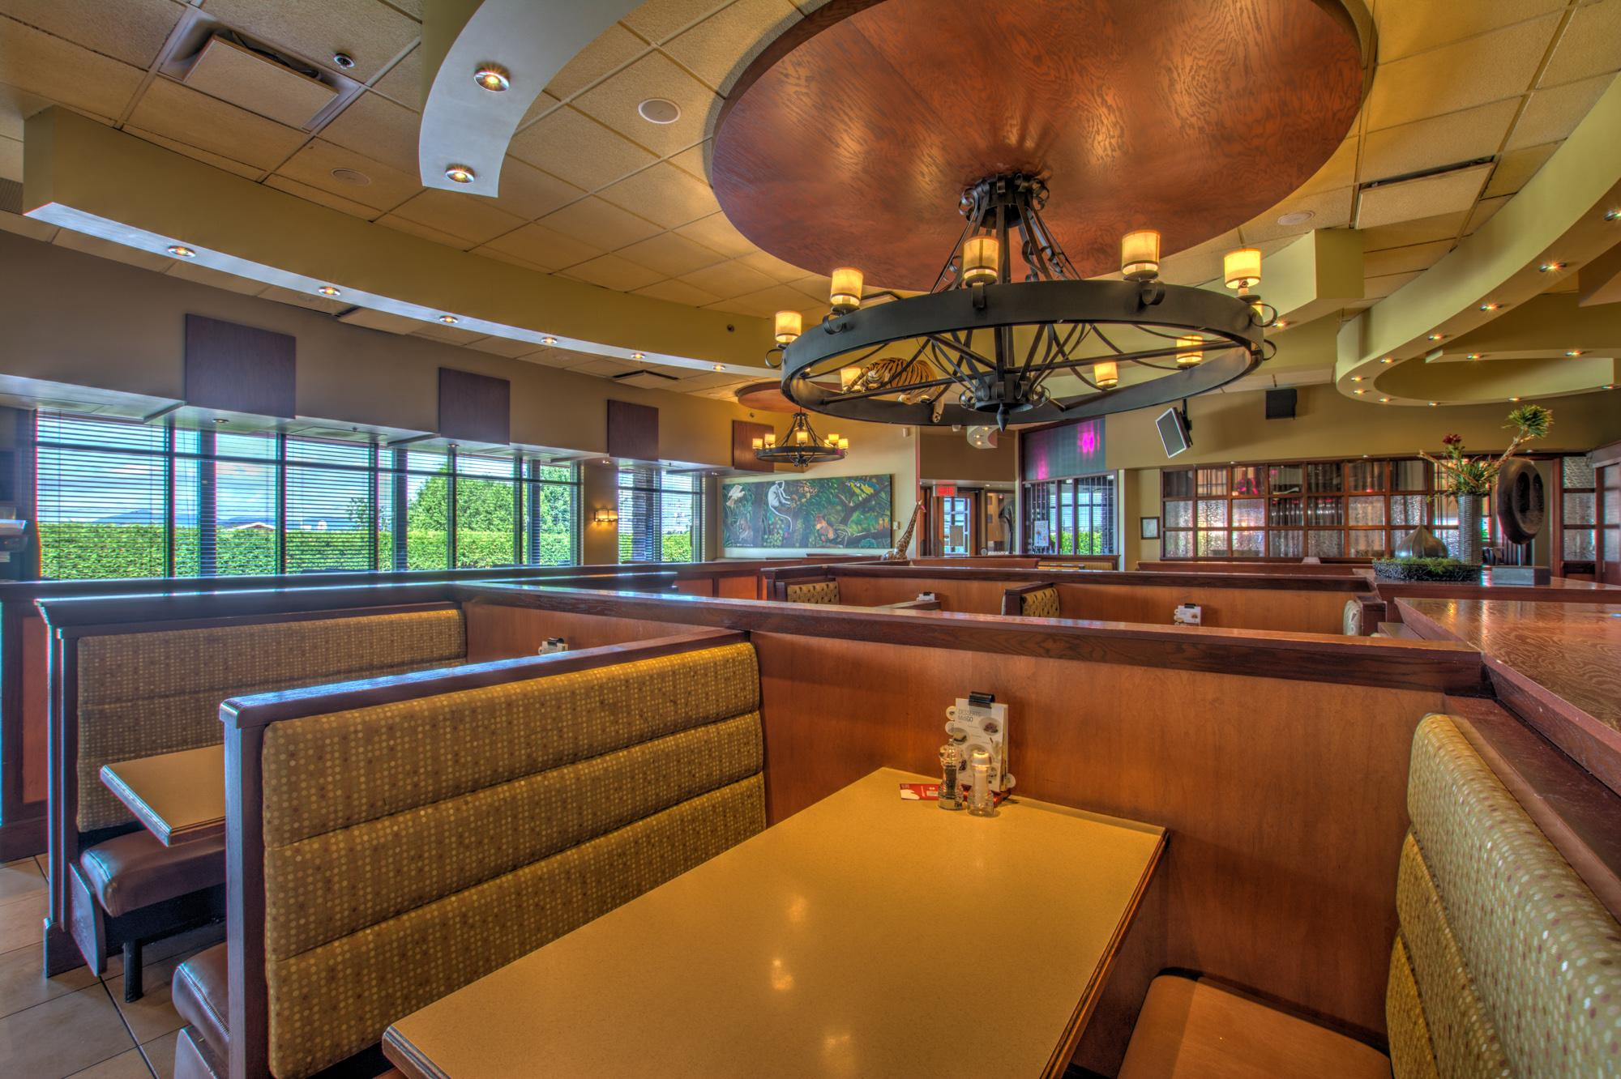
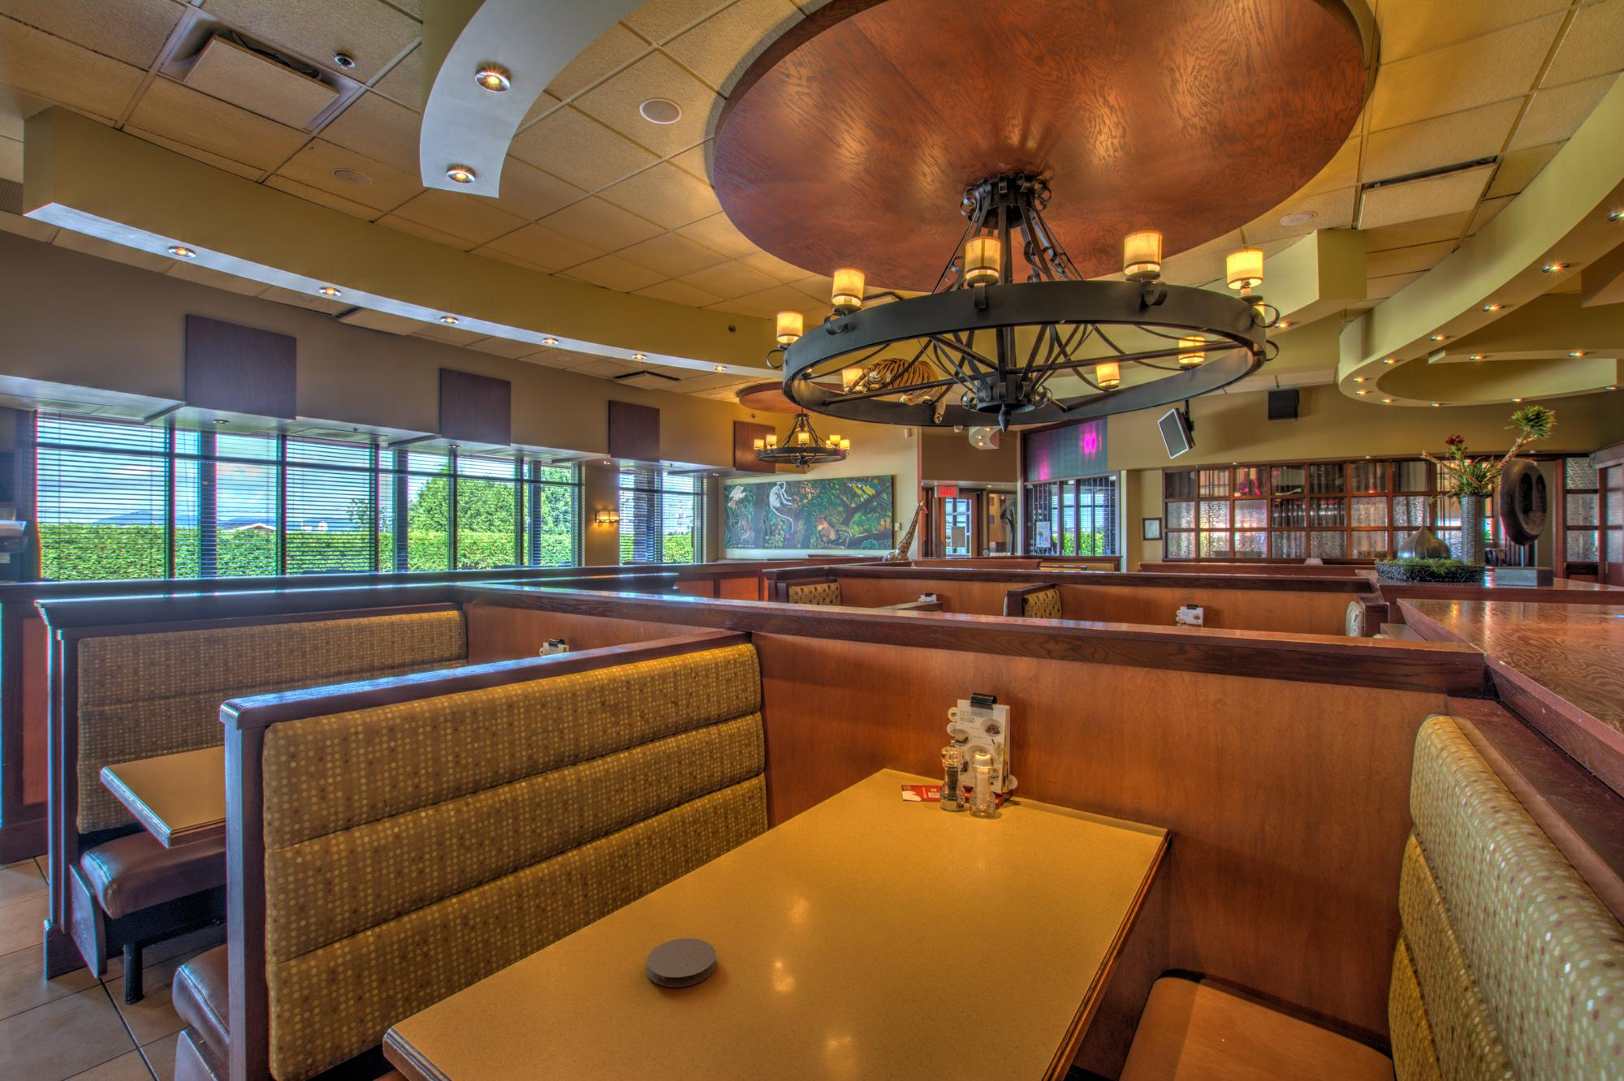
+ coaster [647,937,717,988]
